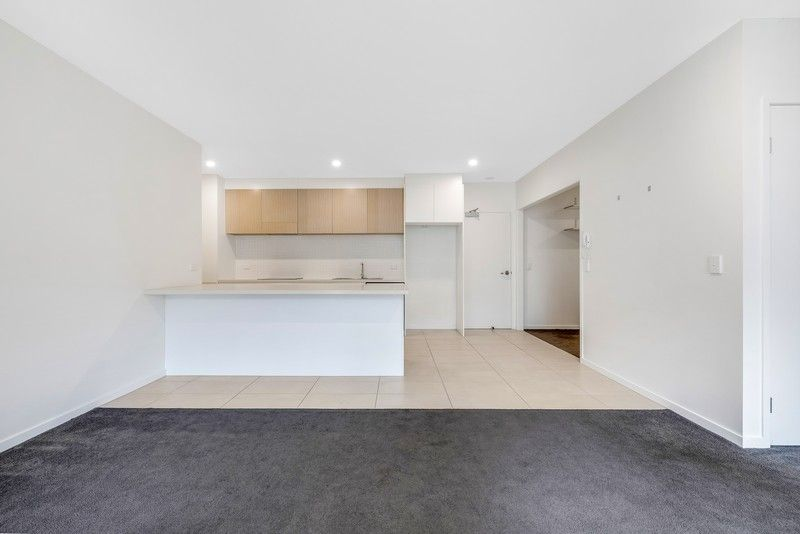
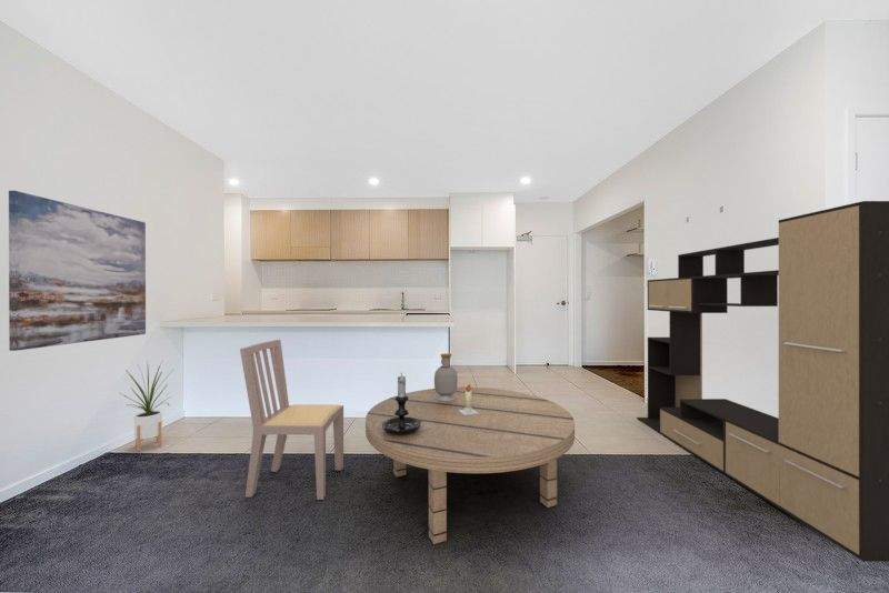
+ wall art [8,190,147,352]
+ candle holder [382,372,421,435]
+ dining chair [239,339,344,501]
+ media console [636,200,889,563]
+ house plant [118,359,173,452]
+ dining table [364,383,576,545]
+ bottle [433,352,459,401]
